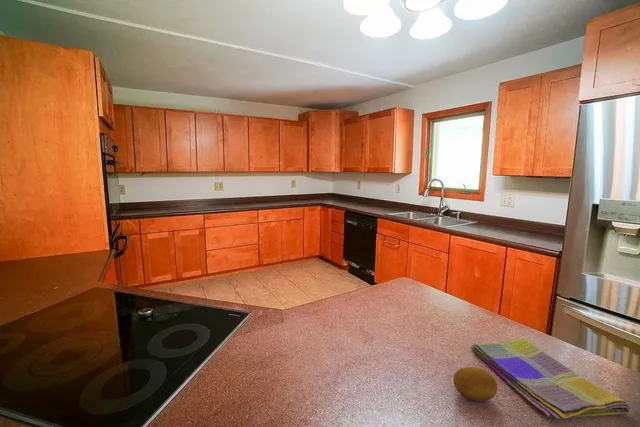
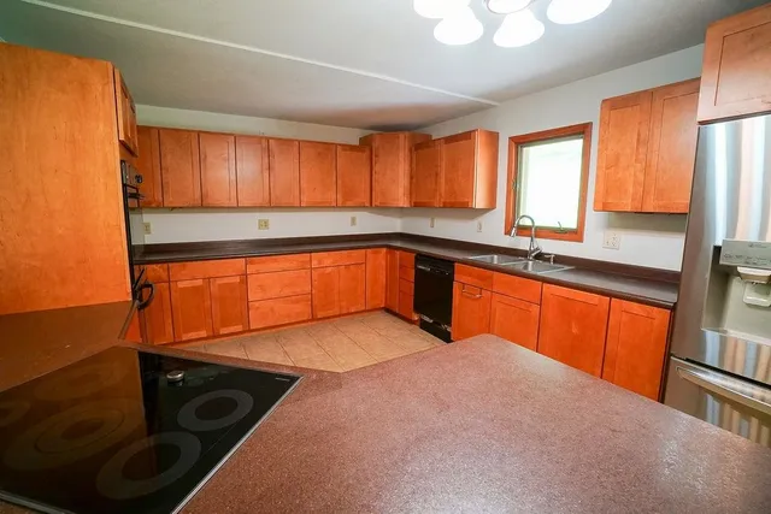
- dish towel [470,337,631,420]
- fruit [453,366,498,402]
